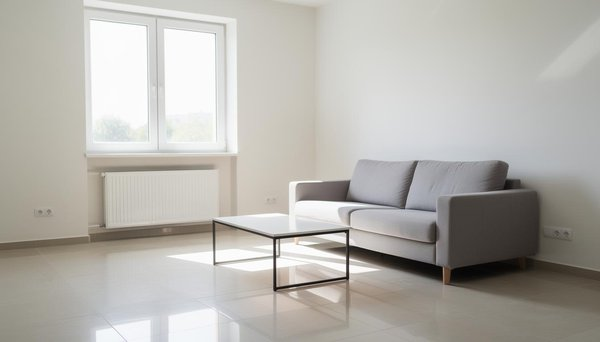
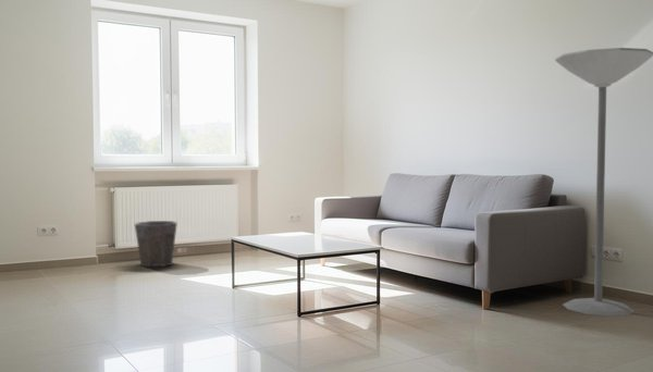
+ waste bin [134,220,178,268]
+ floor lamp [554,47,653,318]
